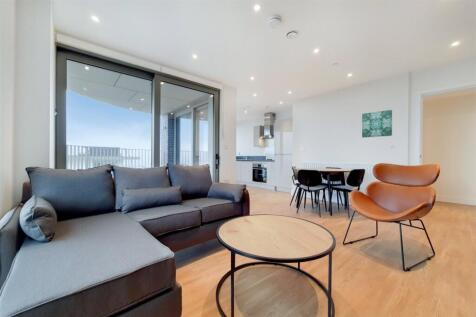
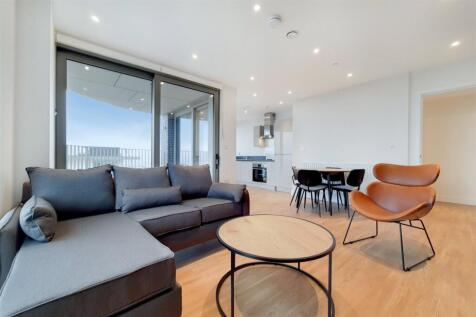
- wall art [361,109,393,138]
